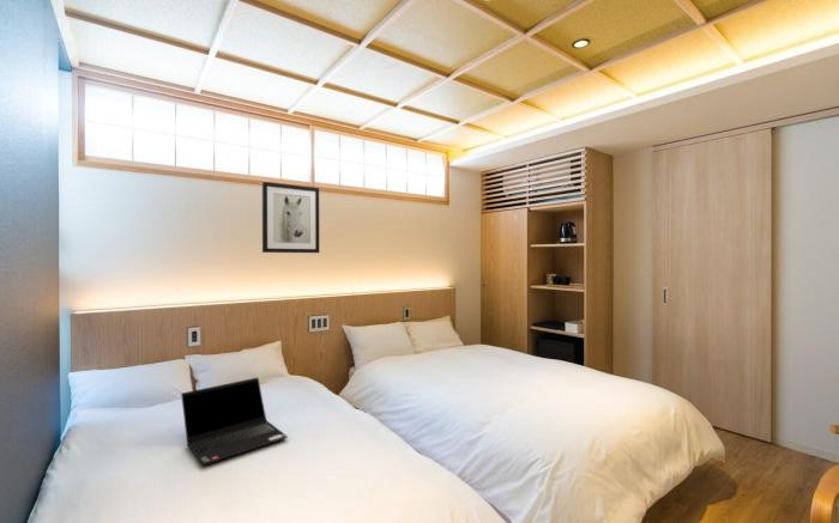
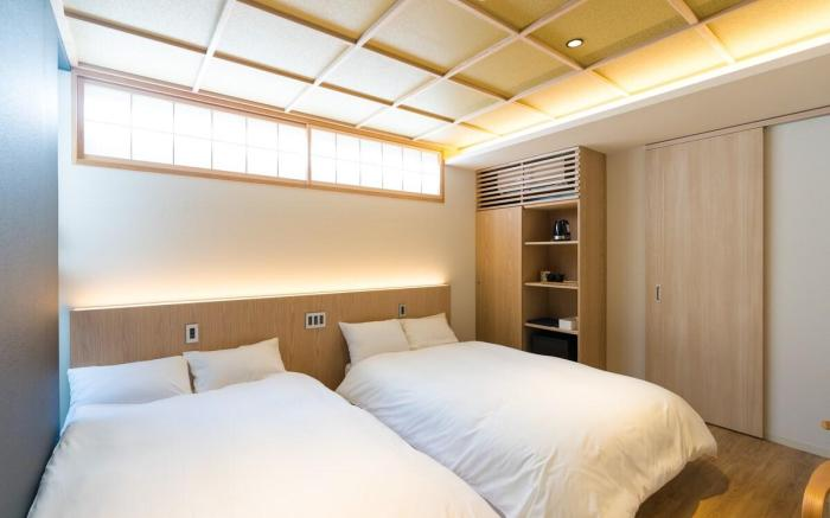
- laptop computer [180,377,289,467]
- wall art [261,181,320,254]
